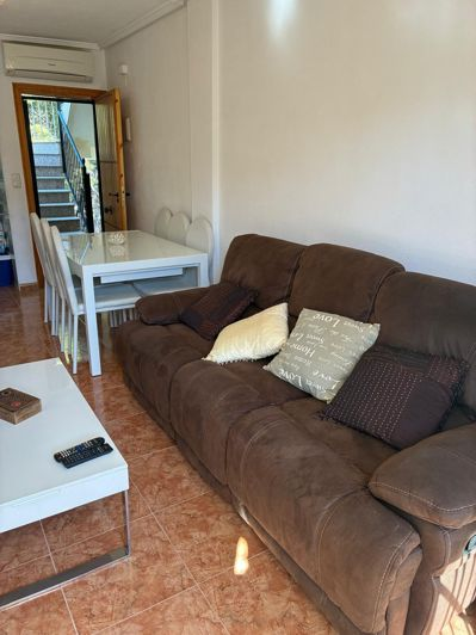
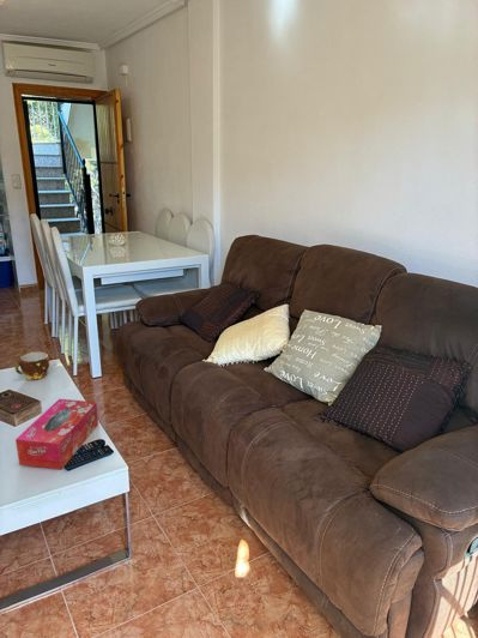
+ tissue box [14,398,99,471]
+ cup [14,350,50,381]
